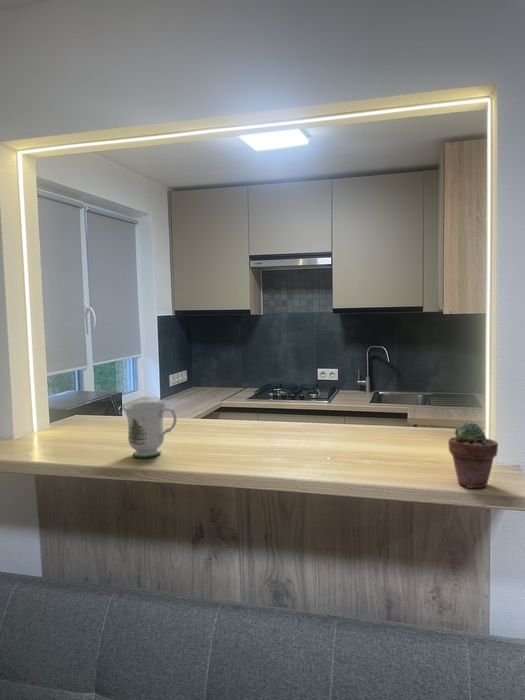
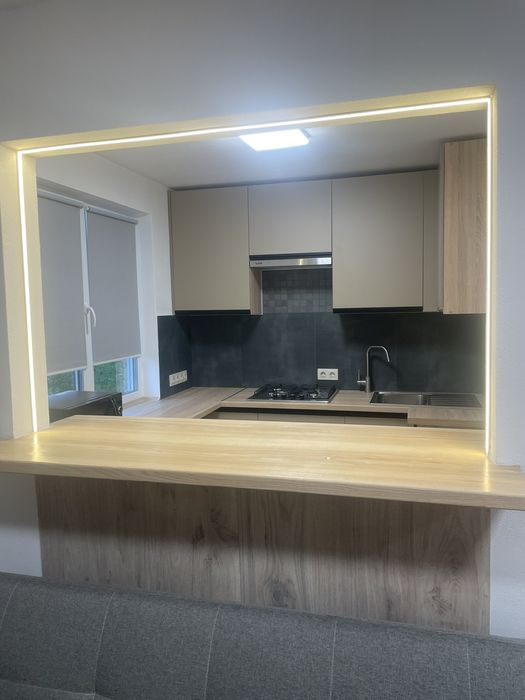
- potted succulent [447,421,499,489]
- mug [122,401,178,459]
